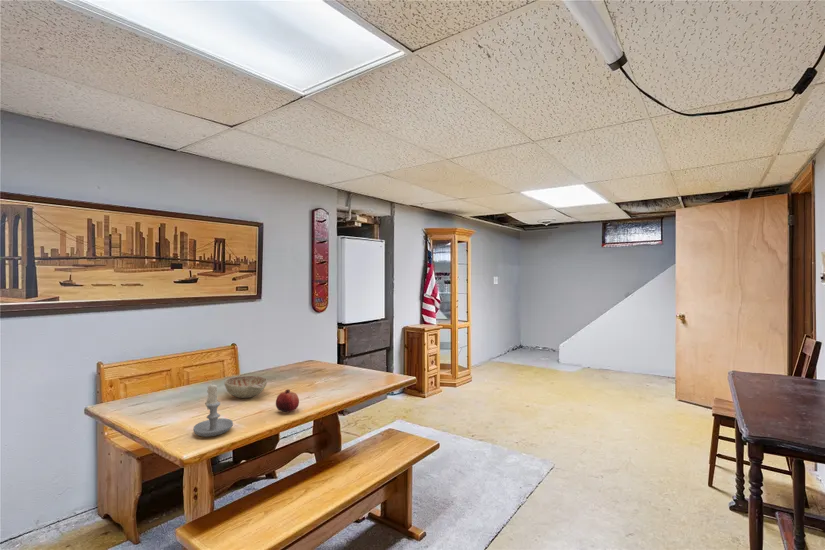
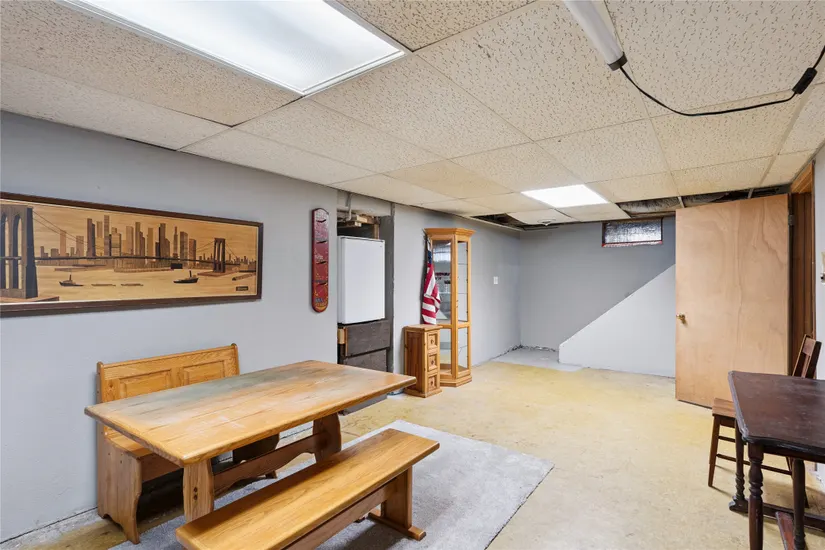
- candle [192,383,234,437]
- fruit [275,388,300,413]
- decorative bowl [223,375,269,399]
